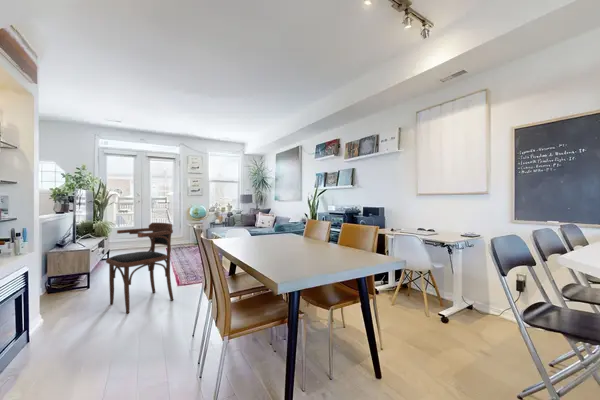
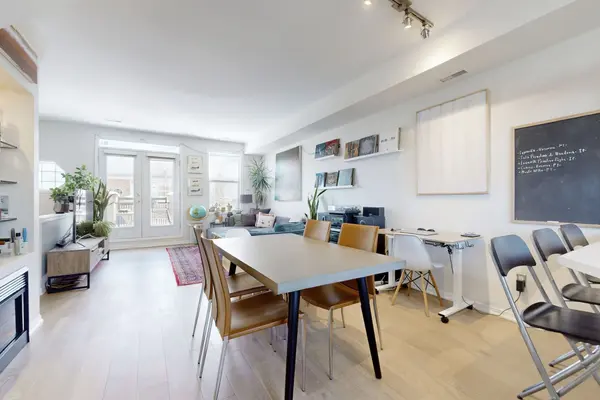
- armchair [105,222,174,314]
